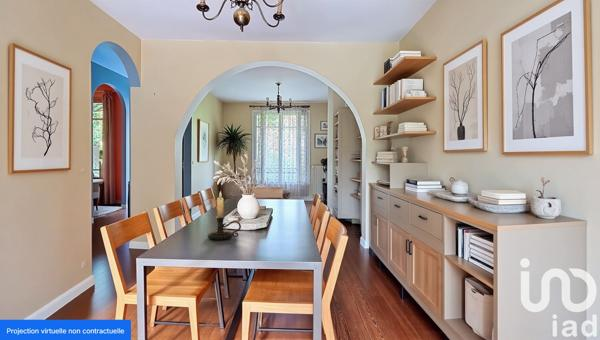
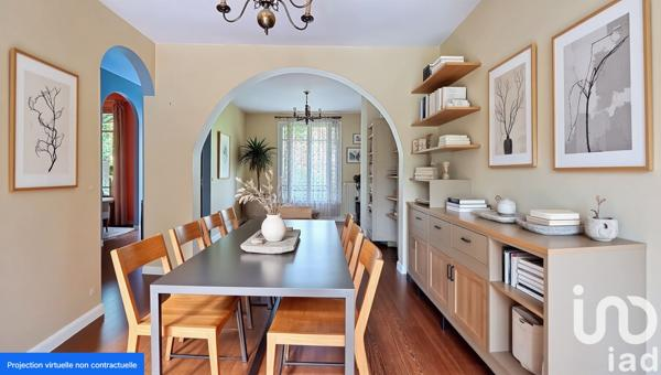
- candle holder [207,190,242,241]
